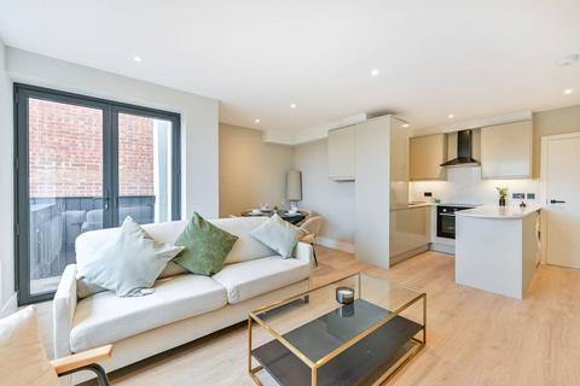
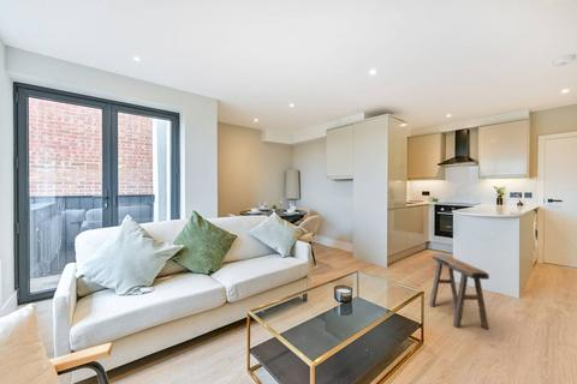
+ stool [429,253,490,330]
